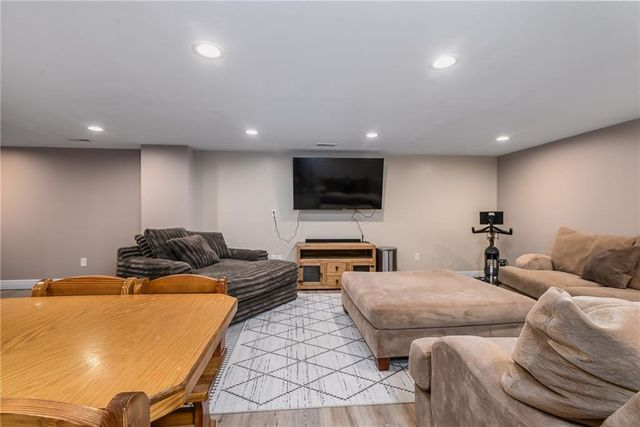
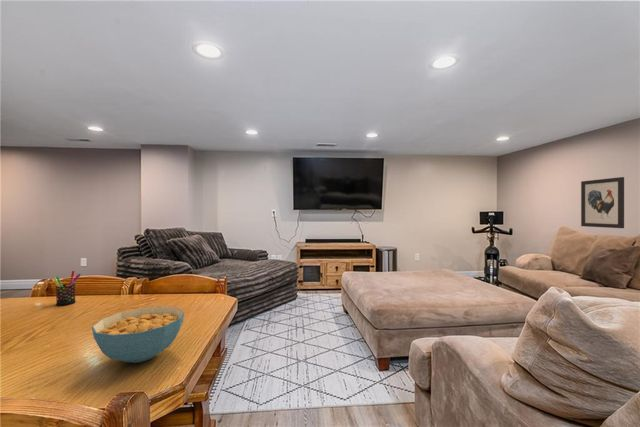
+ wall art [580,176,625,229]
+ cereal bowl [91,305,185,364]
+ pen holder [52,270,81,306]
